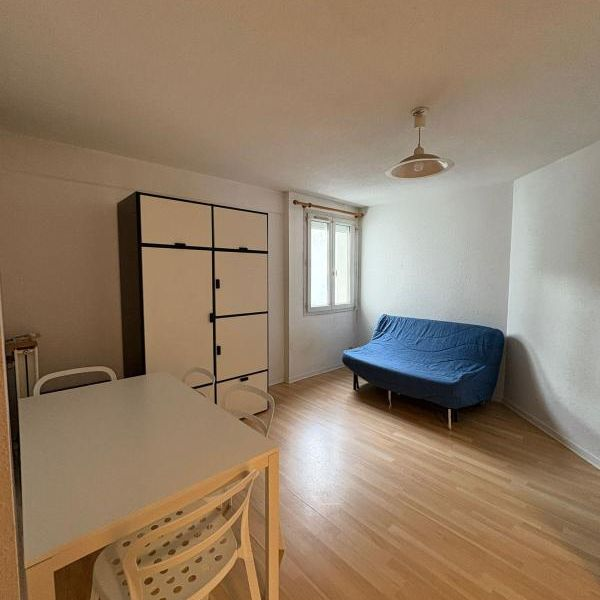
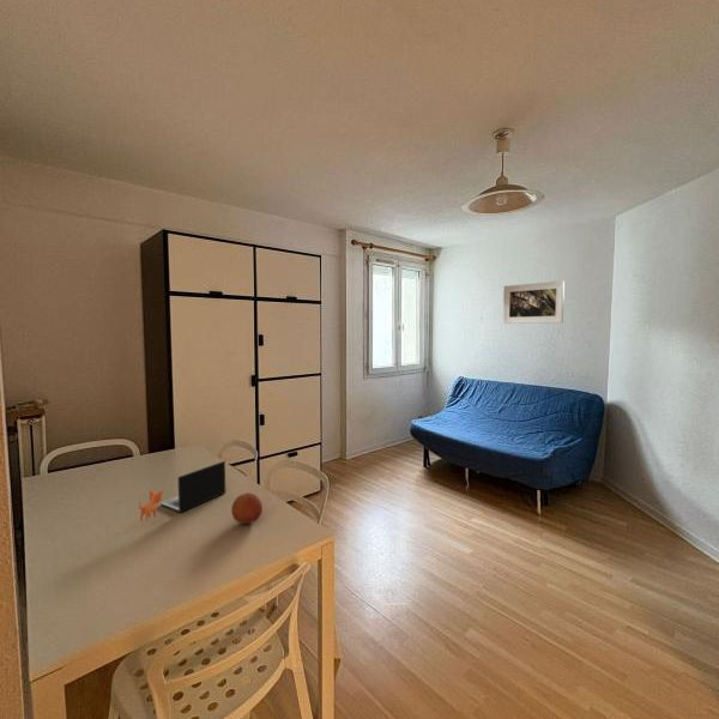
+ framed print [502,279,566,325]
+ laptop [138,460,226,522]
+ fruit [230,493,264,525]
